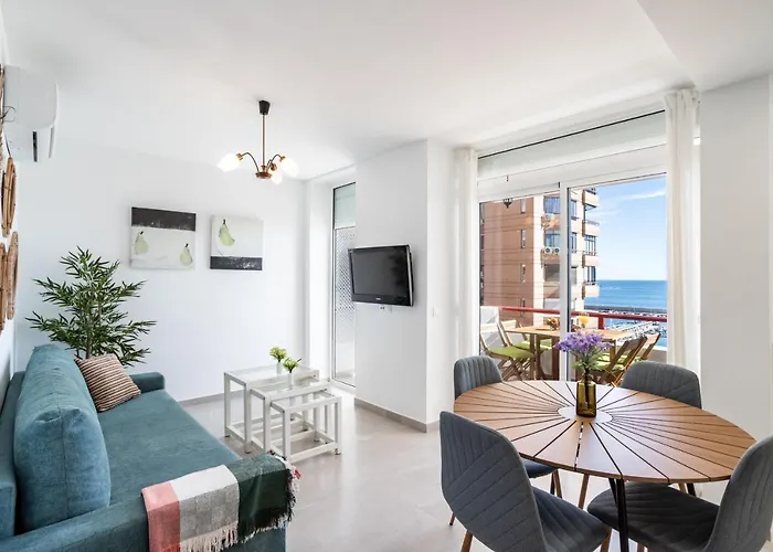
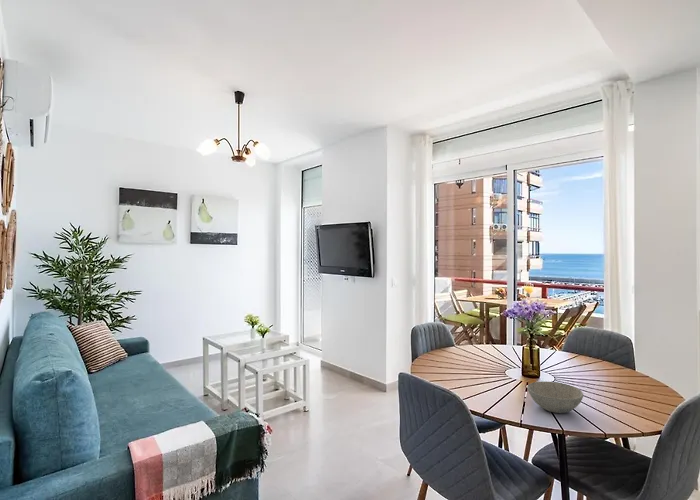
+ bowl [526,380,584,414]
